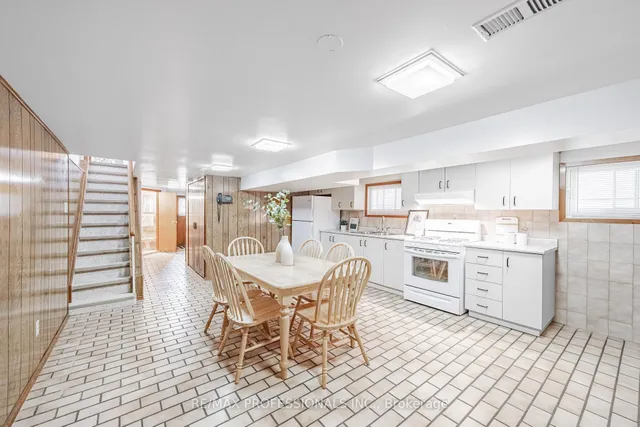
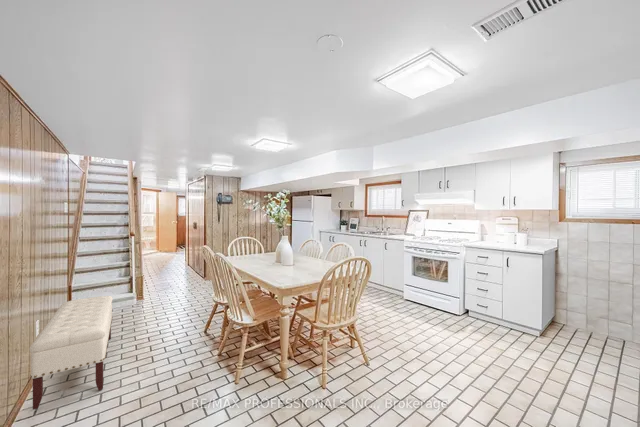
+ bench [28,295,114,411]
